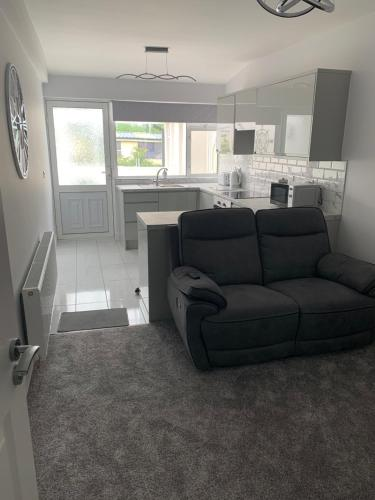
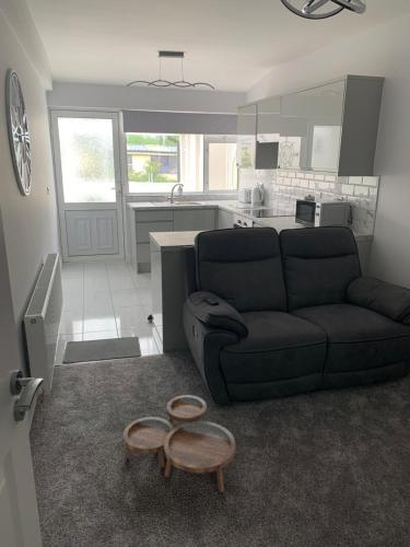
+ nesting tables [122,394,236,493]
